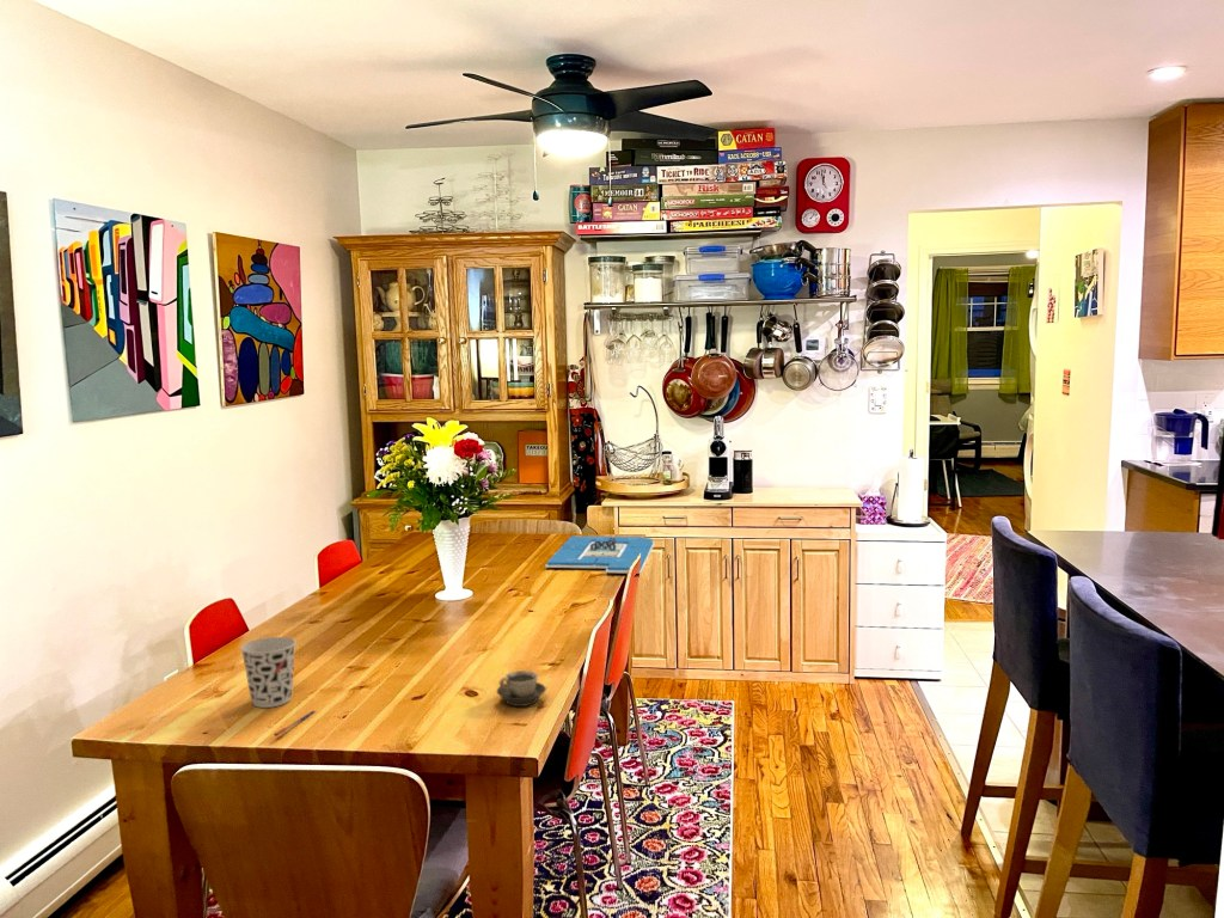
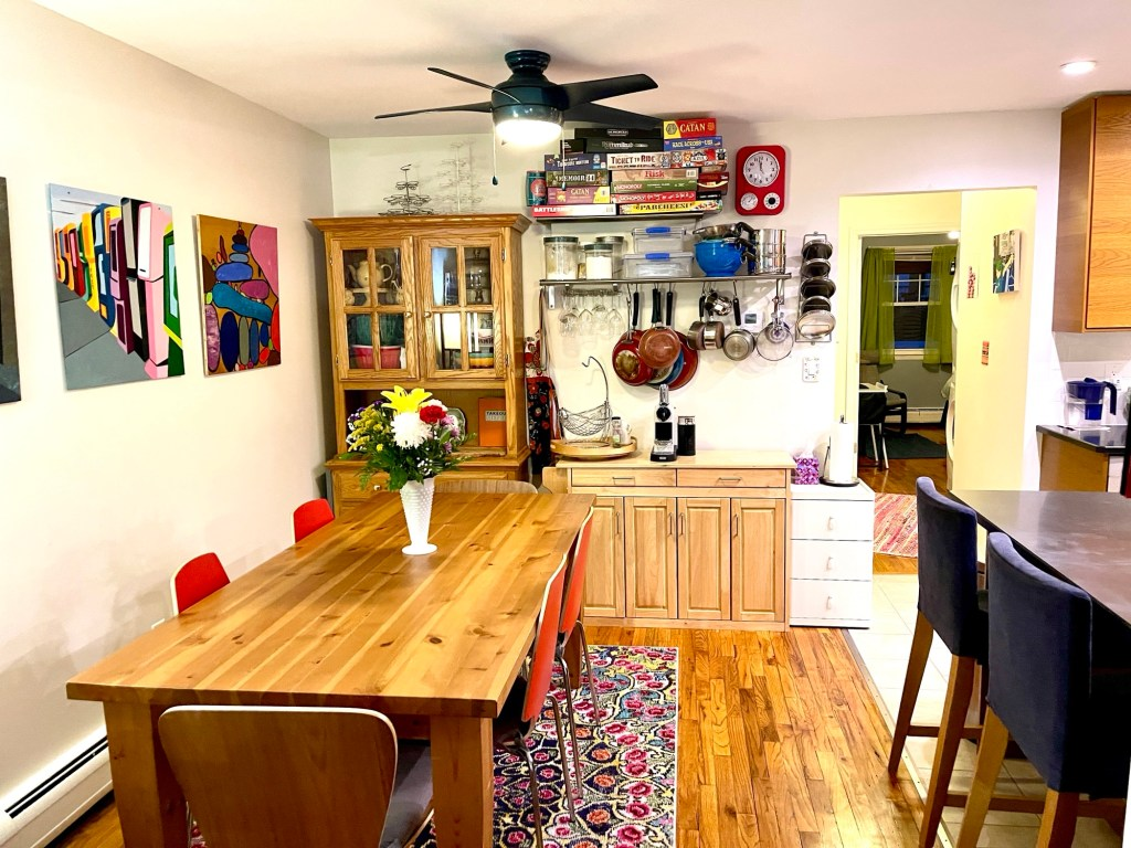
- cup [239,636,298,709]
- pen [273,709,316,738]
- board game [544,534,655,575]
- cup [496,669,547,708]
